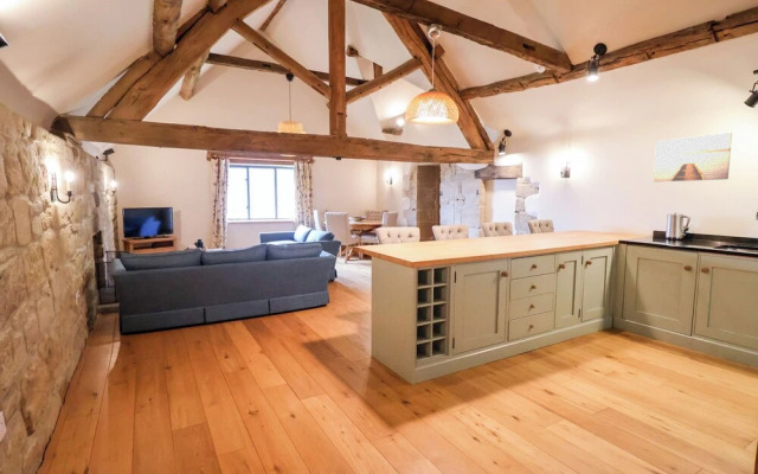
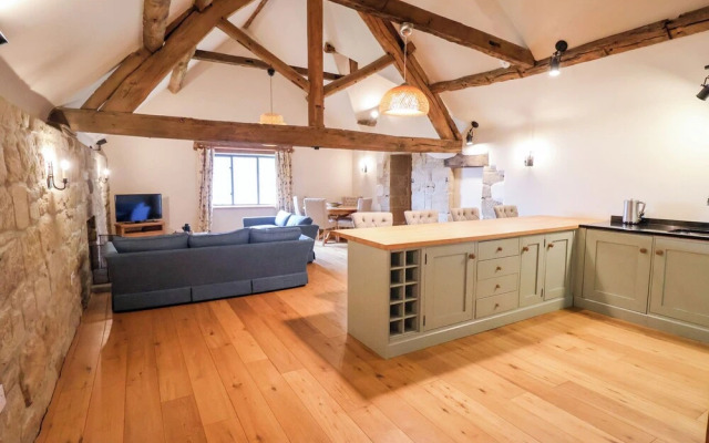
- wall art [653,132,733,182]
